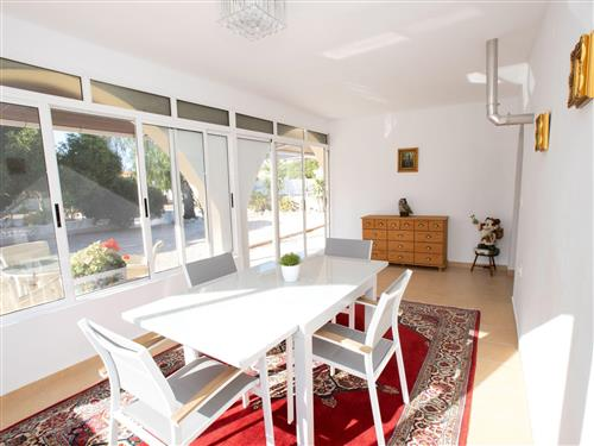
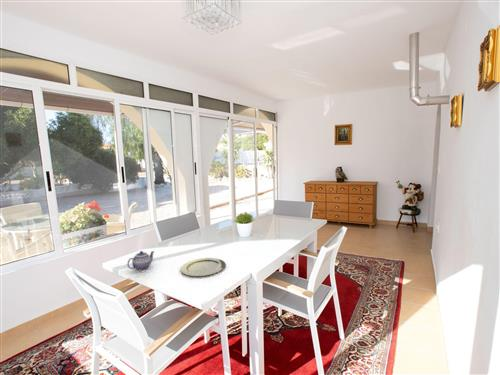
+ teapot [126,250,156,271]
+ plate [180,257,227,278]
